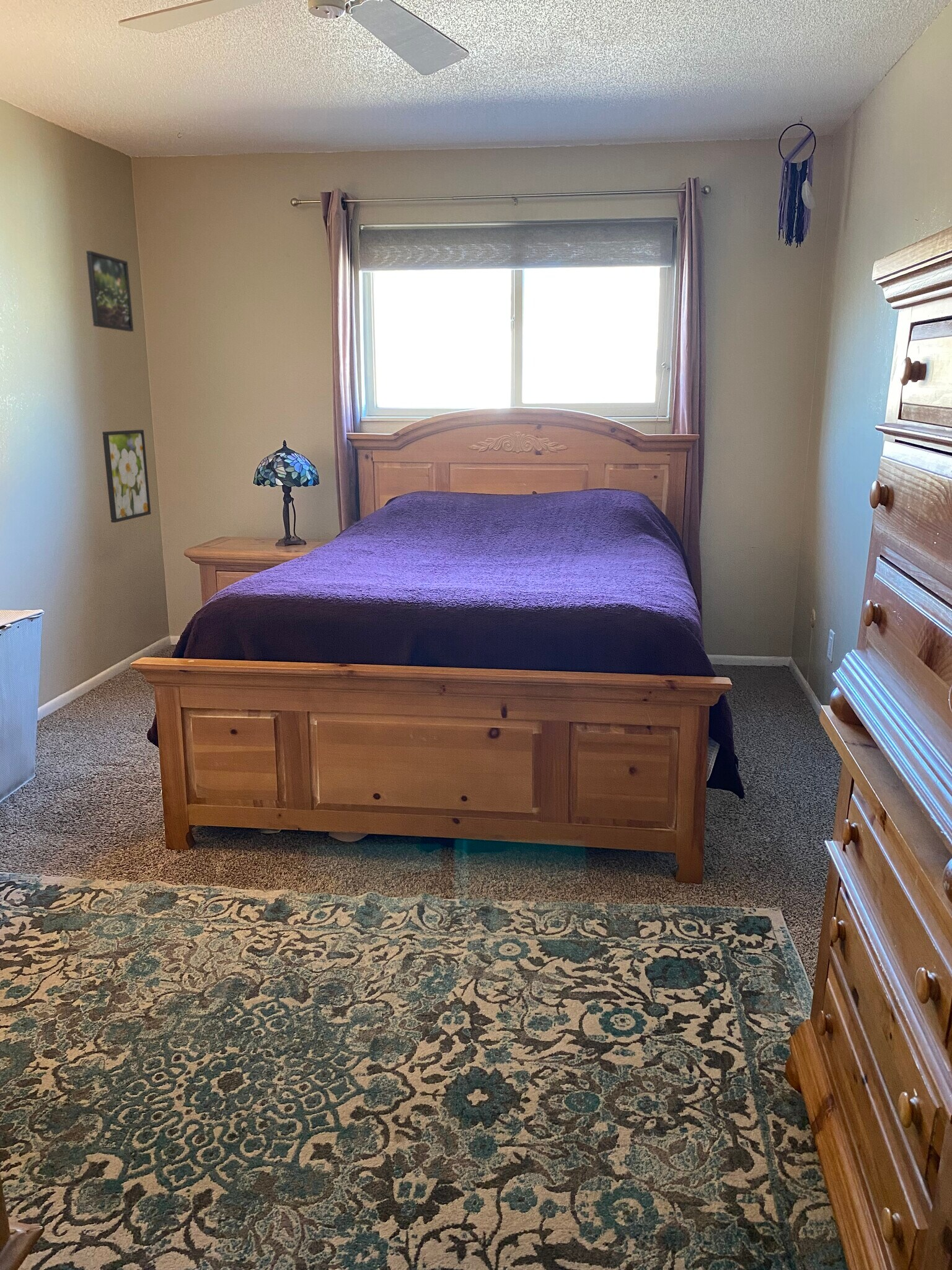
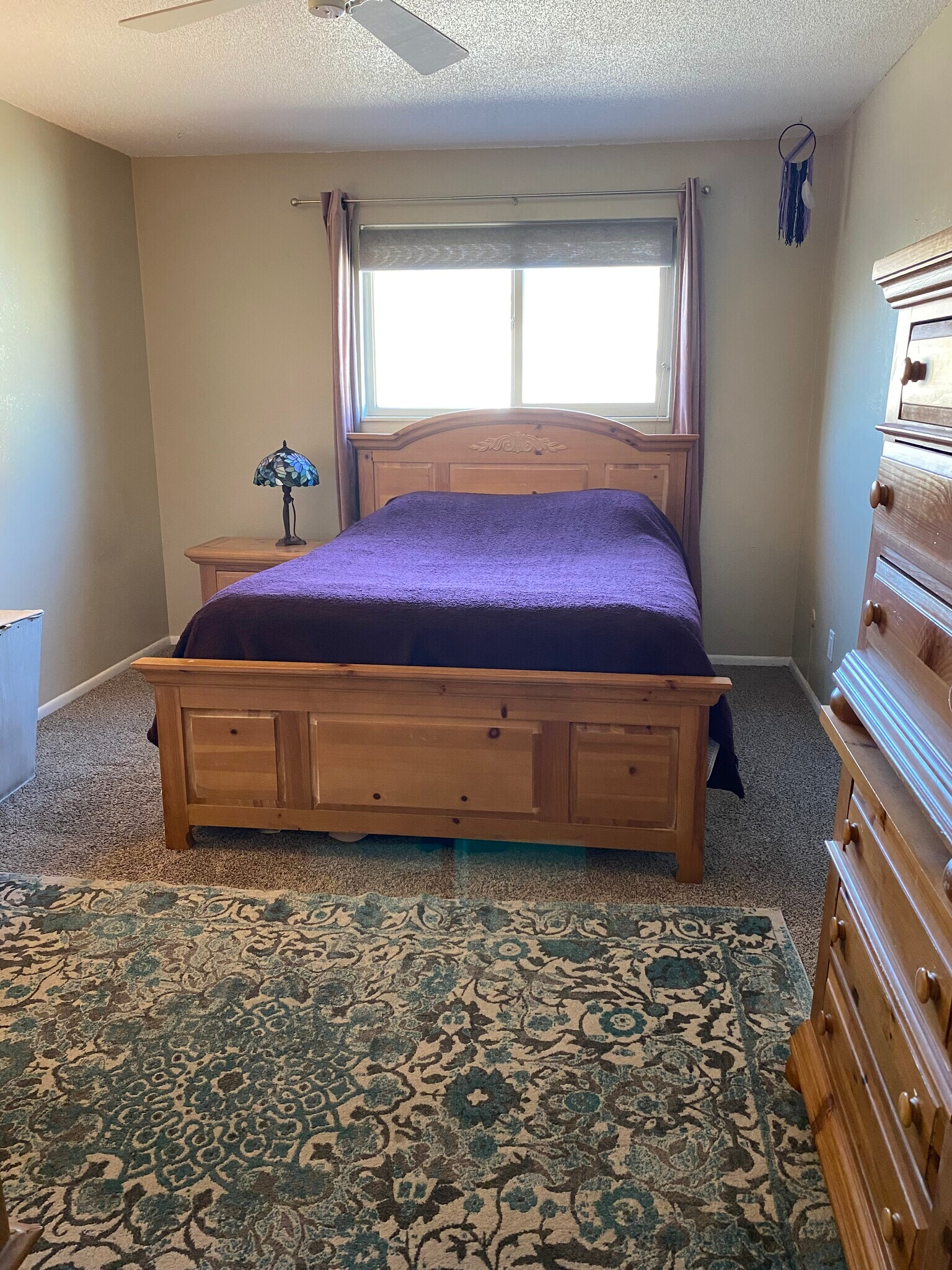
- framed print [102,429,151,523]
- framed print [86,250,134,332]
